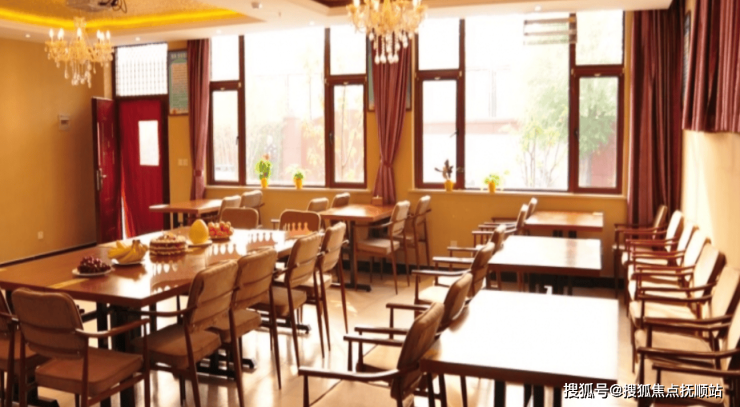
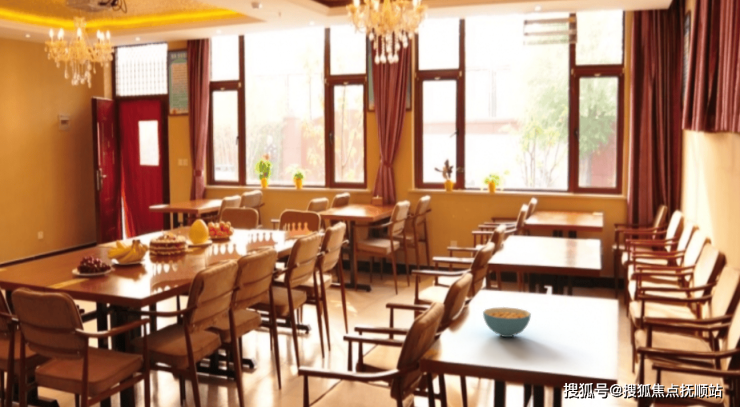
+ cereal bowl [482,306,532,338]
